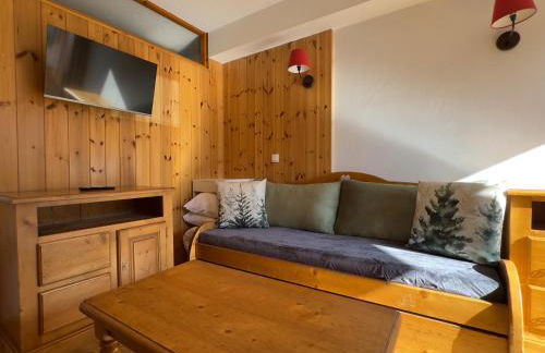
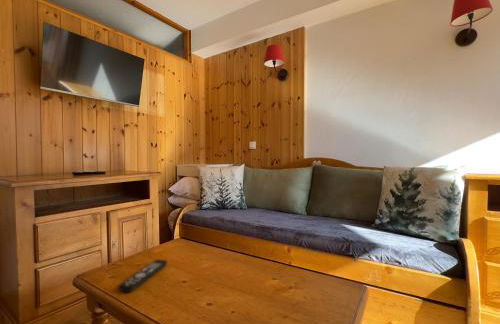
+ remote control [117,259,168,293]
